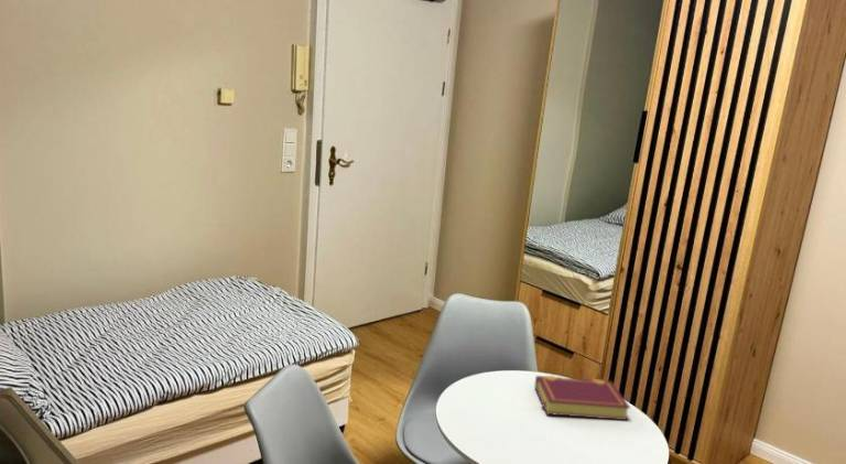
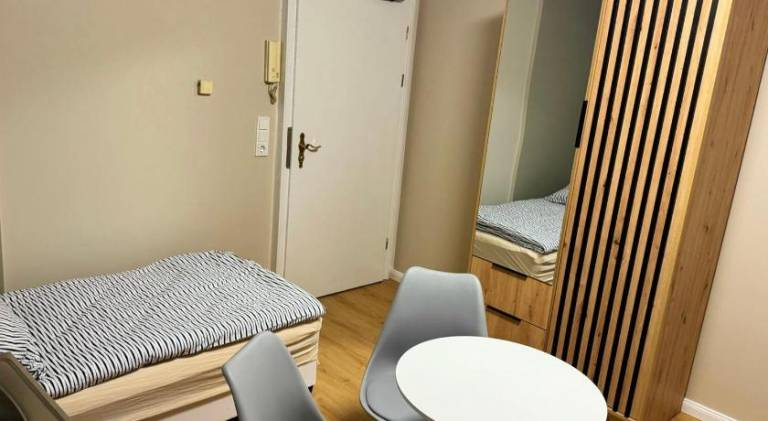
- book [534,375,631,421]
